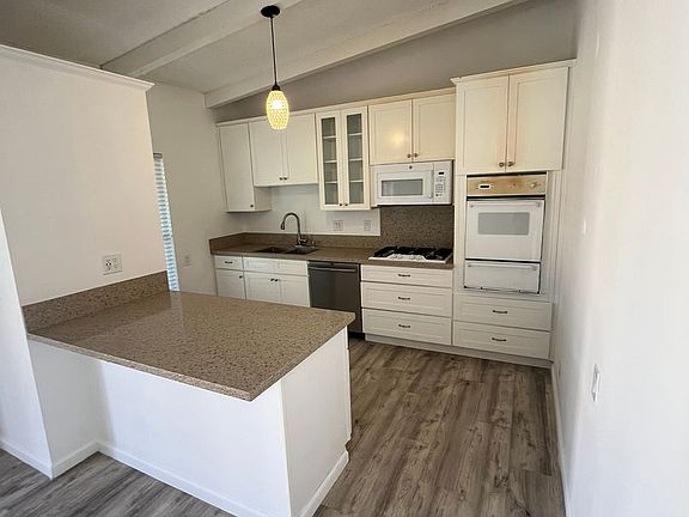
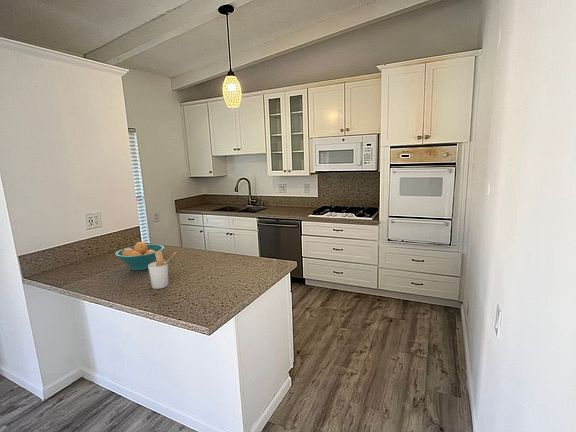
+ fruit bowl [114,241,165,271]
+ utensil holder [148,251,177,290]
